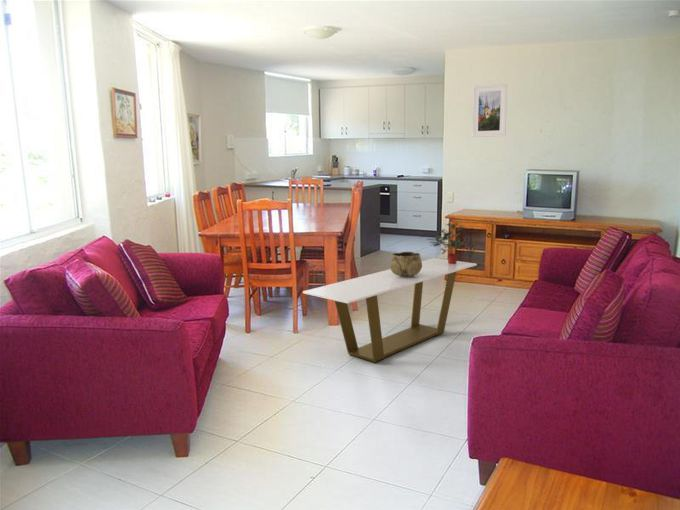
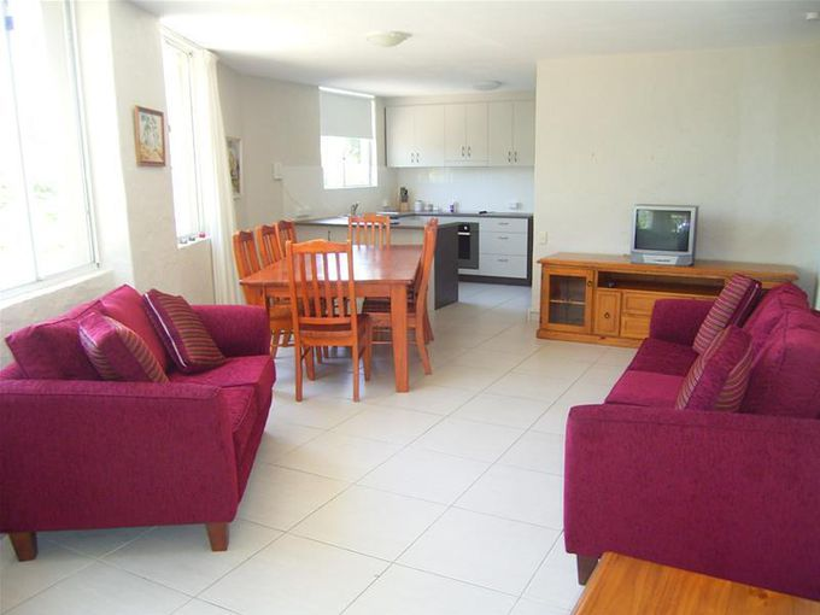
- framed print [471,83,508,138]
- potted plant [425,222,469,264]
- coffee table [302,257,478,364]
- decorative bowl [389,251,422,277]
